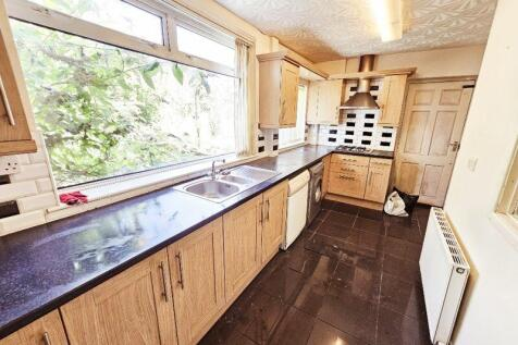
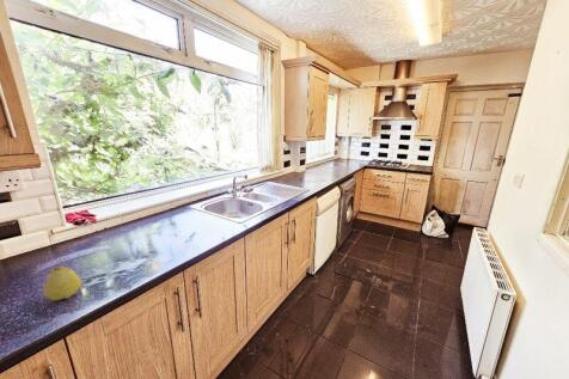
+ fruit [43,265,82,301]
